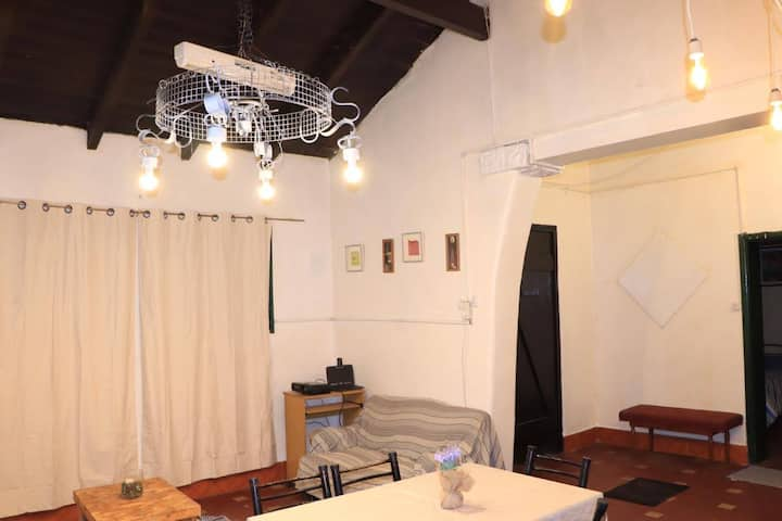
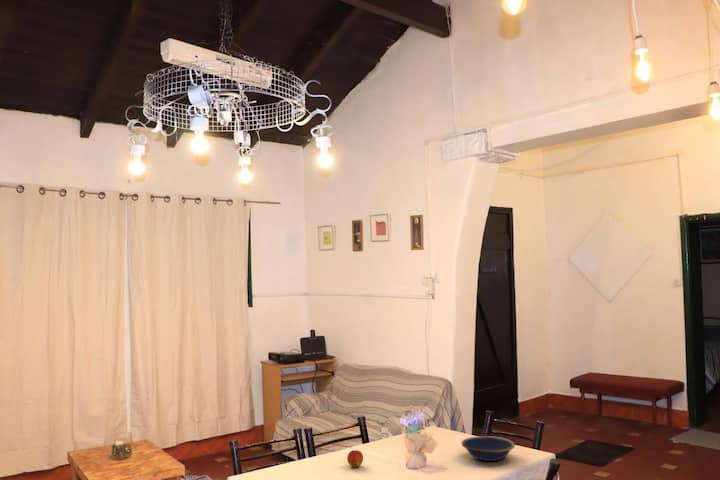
+ peach [346,449,364,468]
+ bowl [461,435,516,462]
